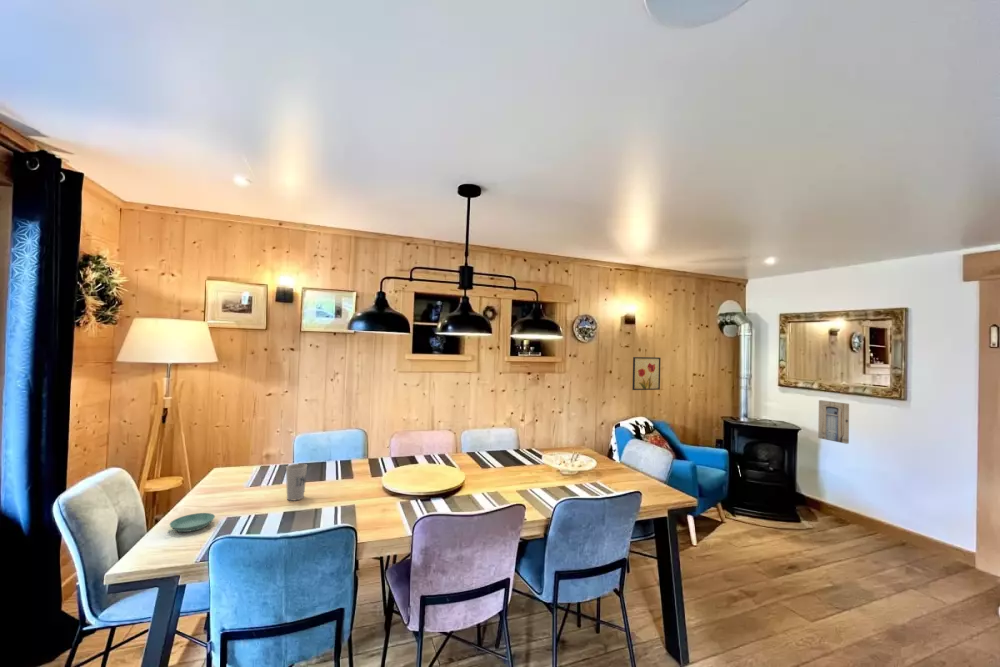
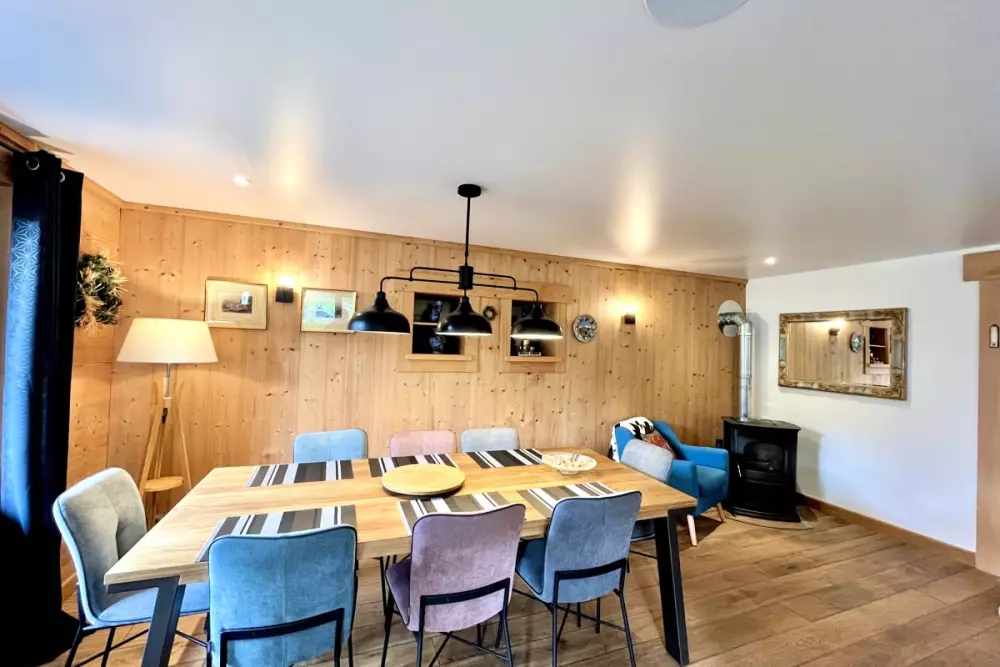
- cup [285,463,308,502]
- wall art [817,399,850,445]
- wall art [631,356,662,391]
- saucer [169,512,216,533]
